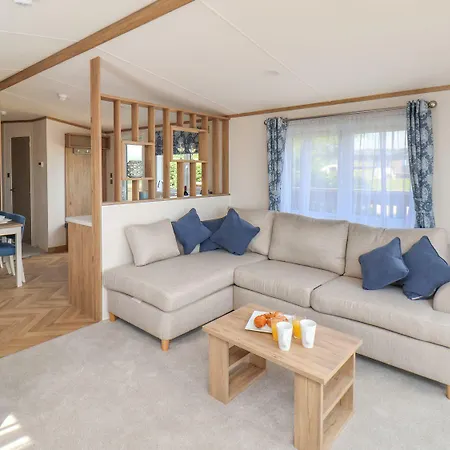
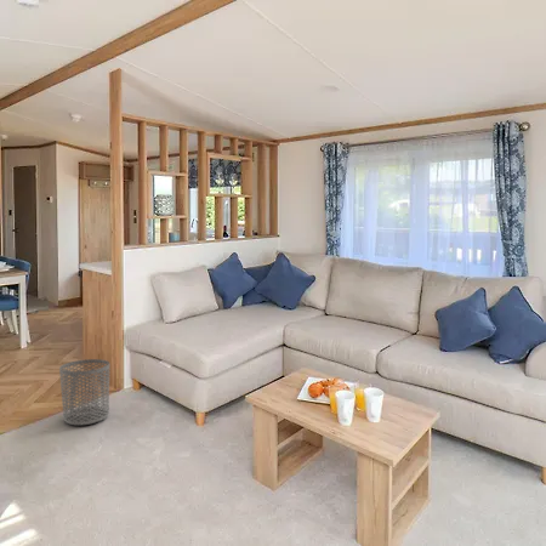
+ waste bin [58,358,110,426]
